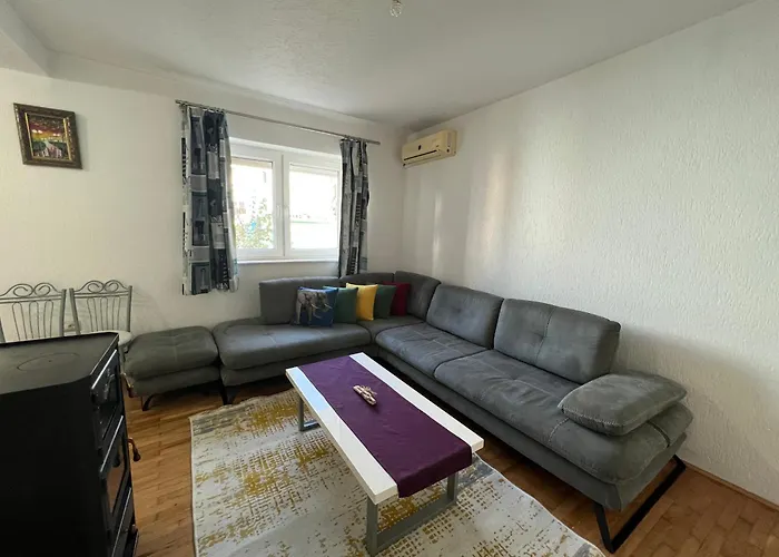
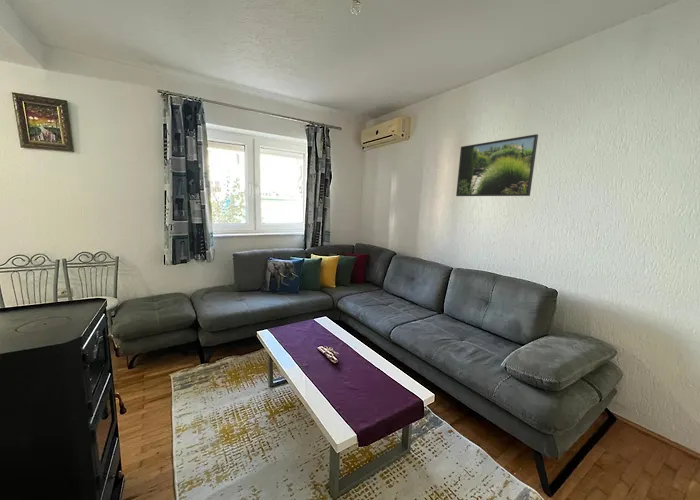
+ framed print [455,133,539,197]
